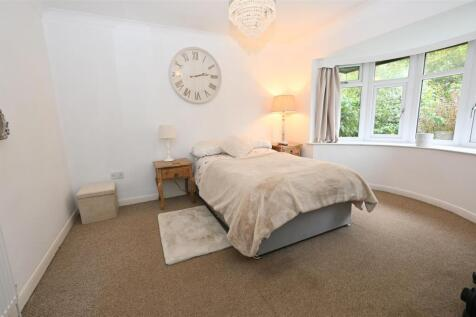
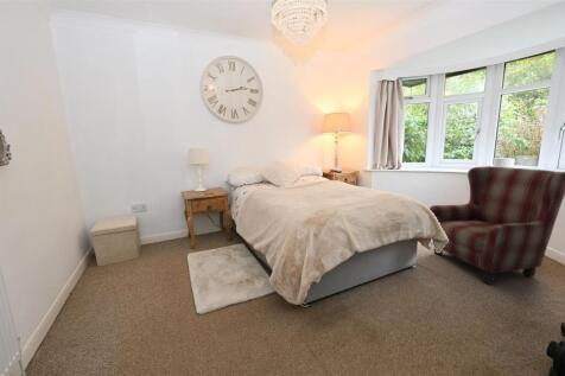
+ armchair [428,165,565,285]
